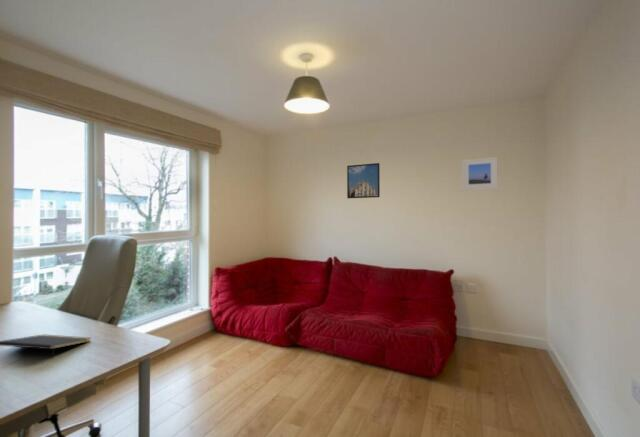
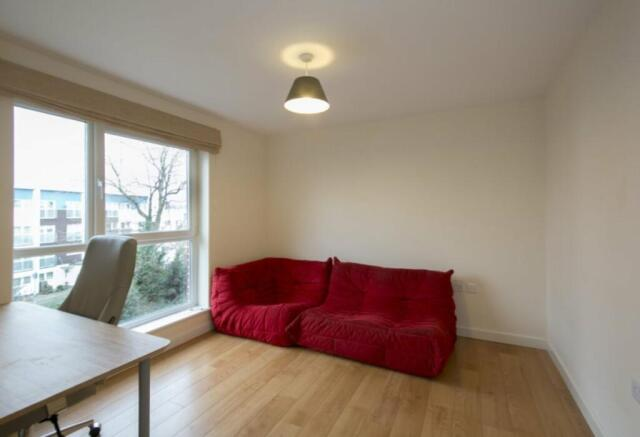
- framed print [461,156,499,191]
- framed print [346,162,381,199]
- notepad [0,333,91,359]
